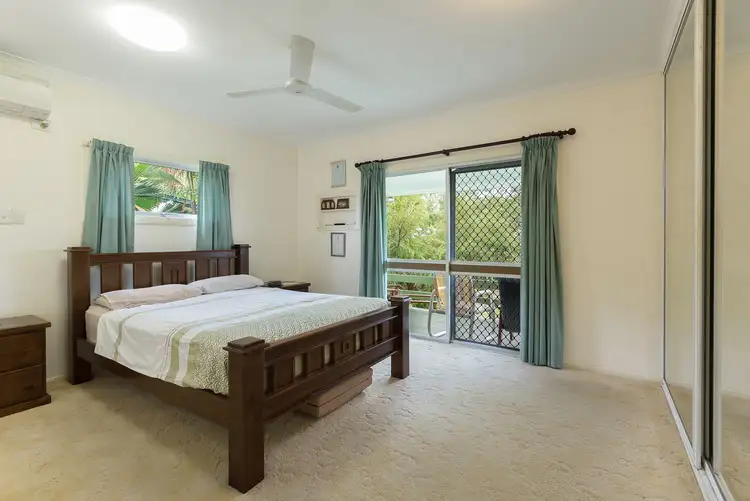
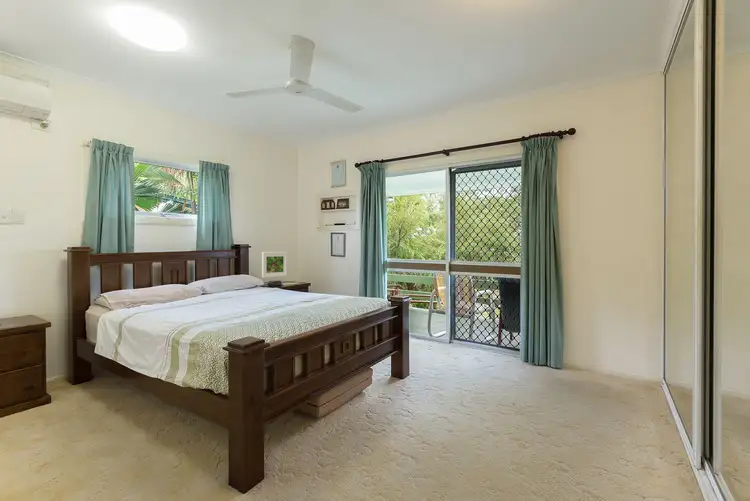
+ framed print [261,251,288,279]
